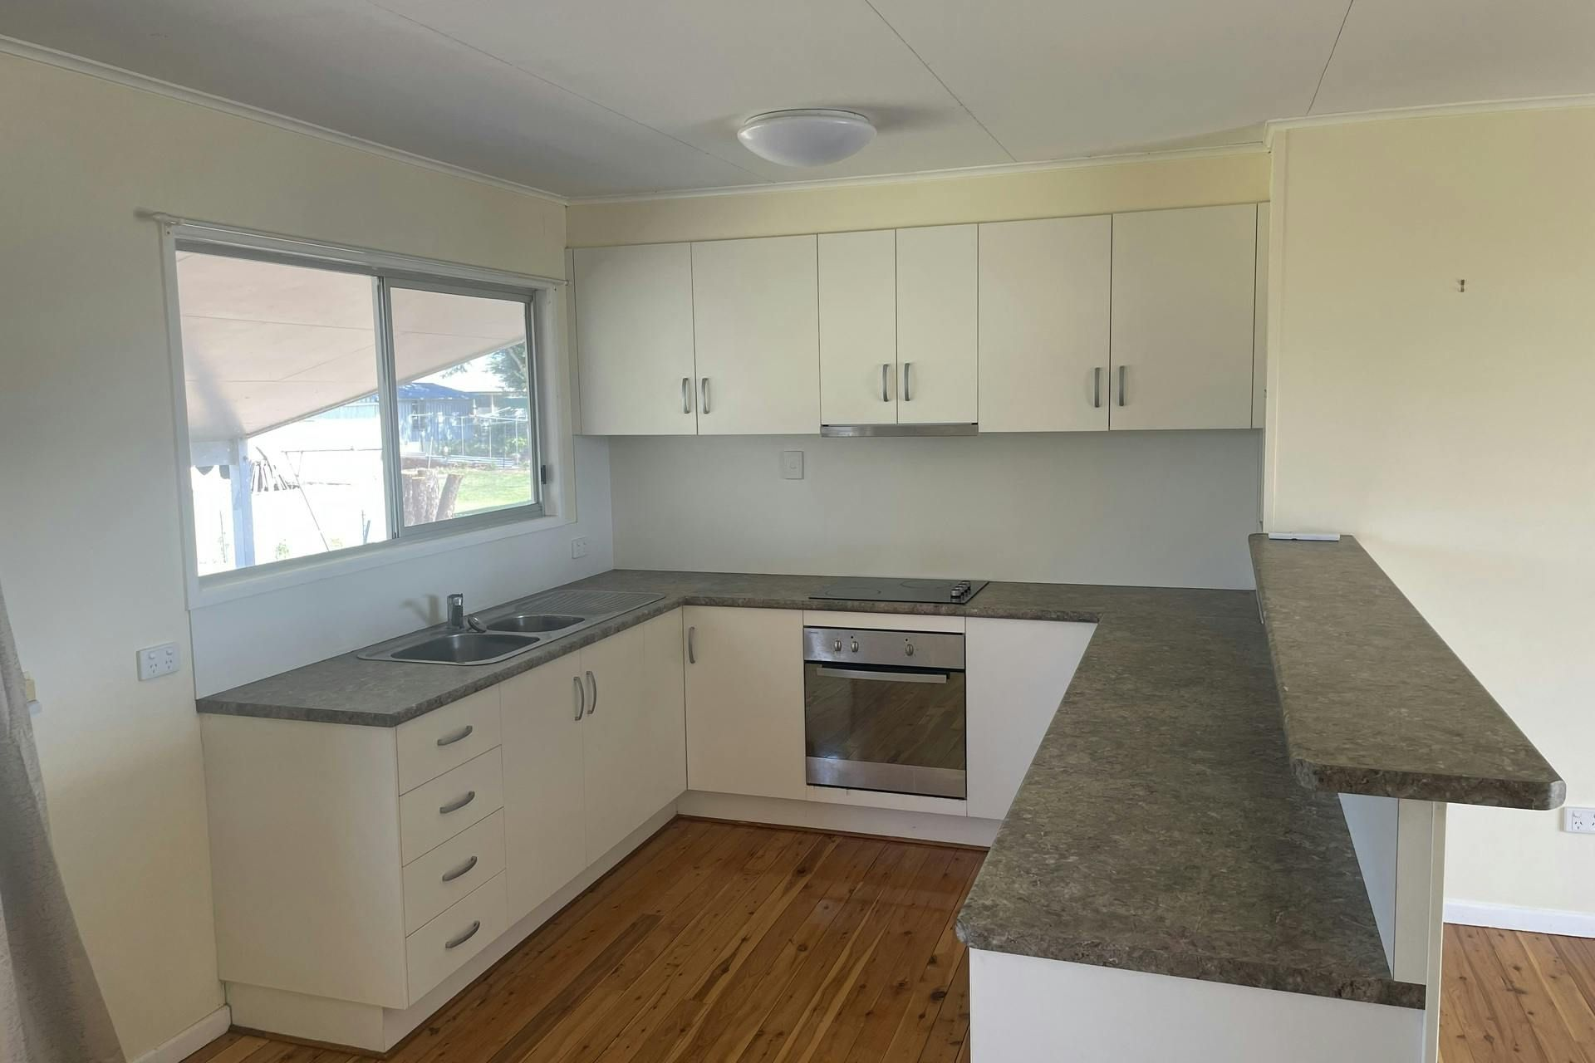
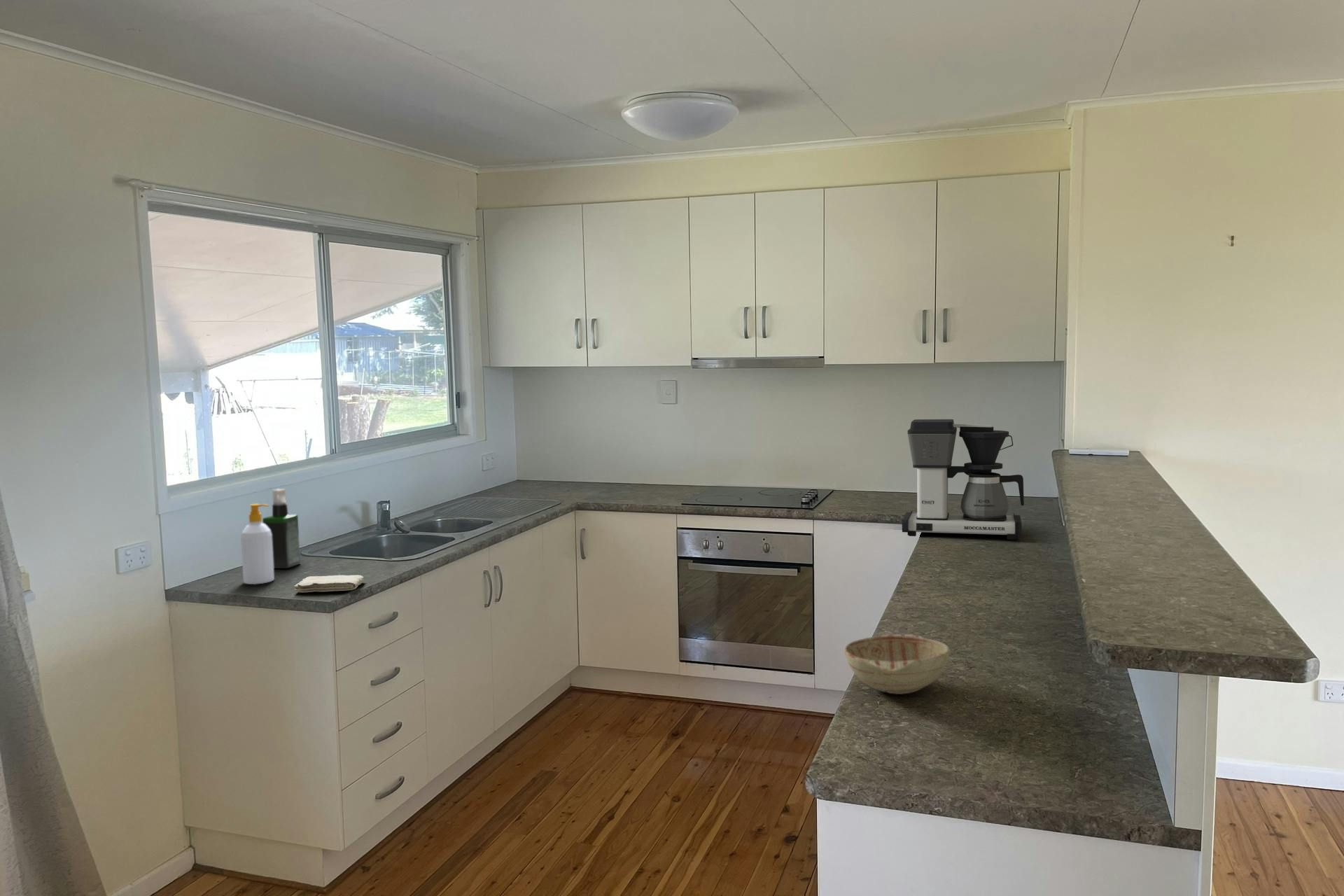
+ decorative bowl [843,633,951,695]
+ coffee maker [902,419,1025,540]
+ washcloth [293,575,365,593]
+ soap bottle [240,503,275,585]
+ spray bottle [262,488,301,569]
